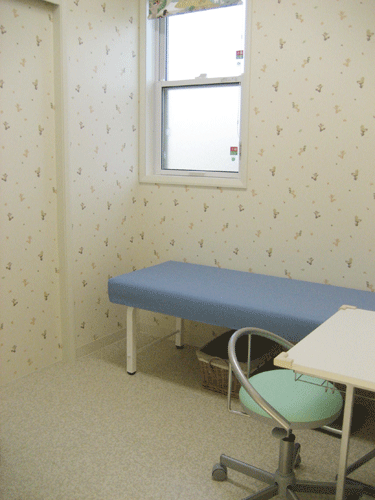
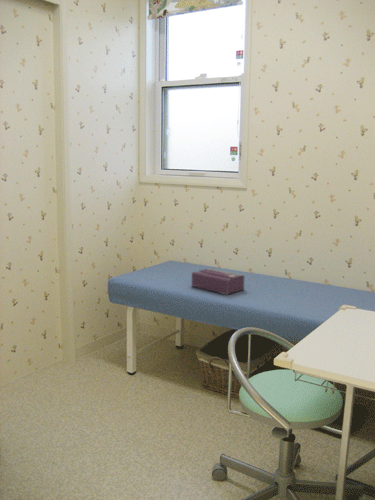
+ tissue box [191,267,245,295]
